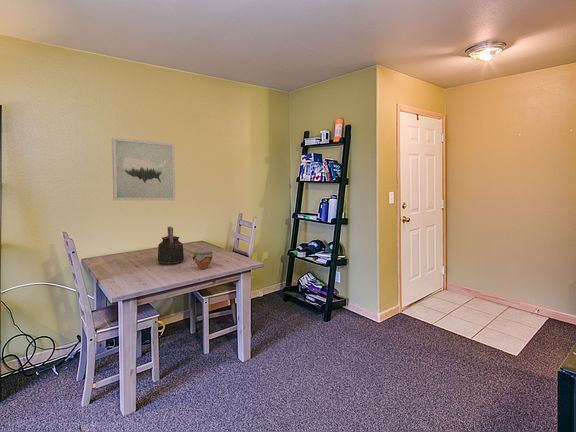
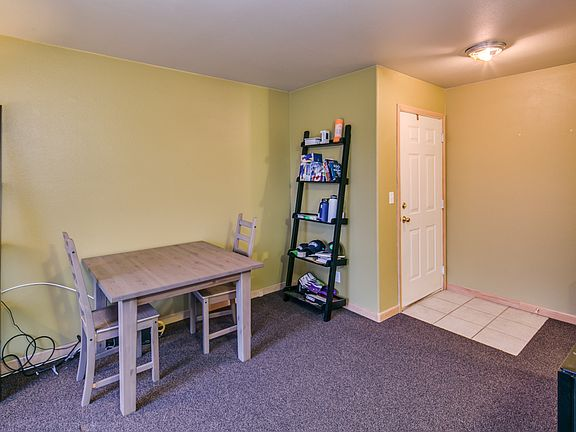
- kettle [157,226,185,265]
- jar [192,248,214,270]
- wall art [111,137,176,201]
